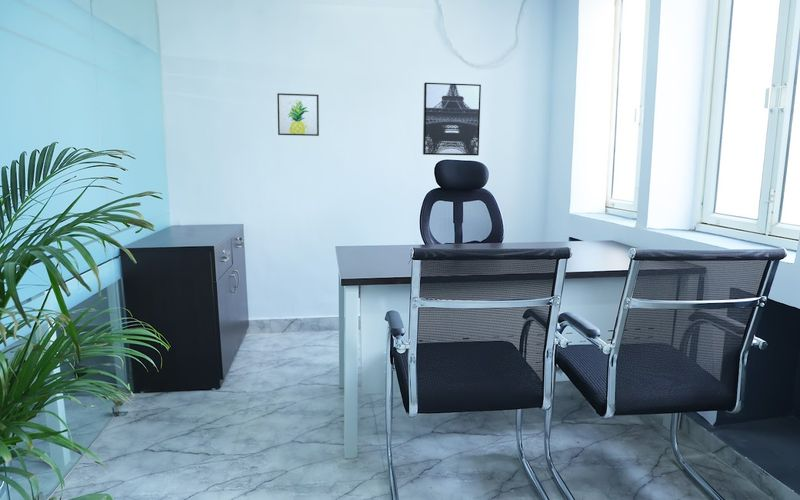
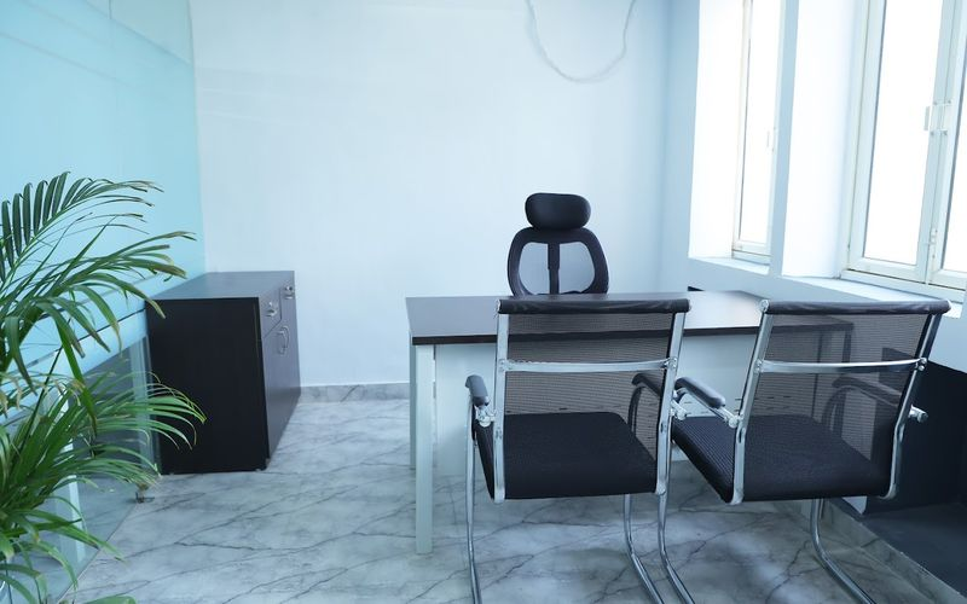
- wall art [276,92,320,137]
- wall art [422,82,482,157]
